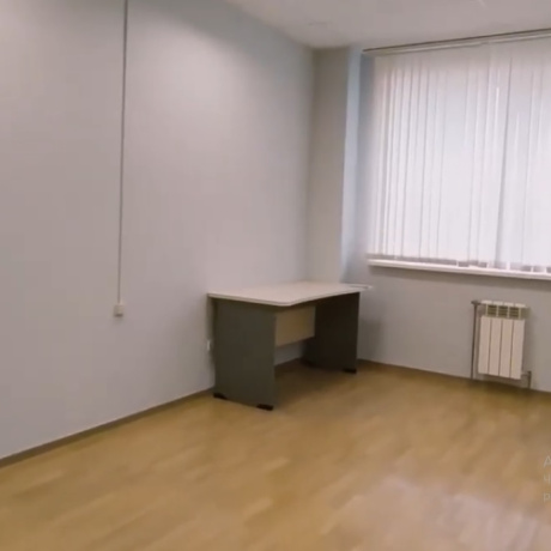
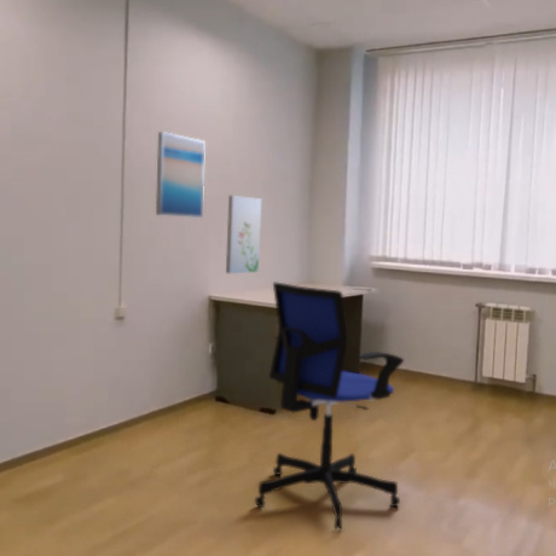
+ wall art [225,195,263,274]
+ office chair [254,282,405,532]
+ wall art [155,131,207,219]
